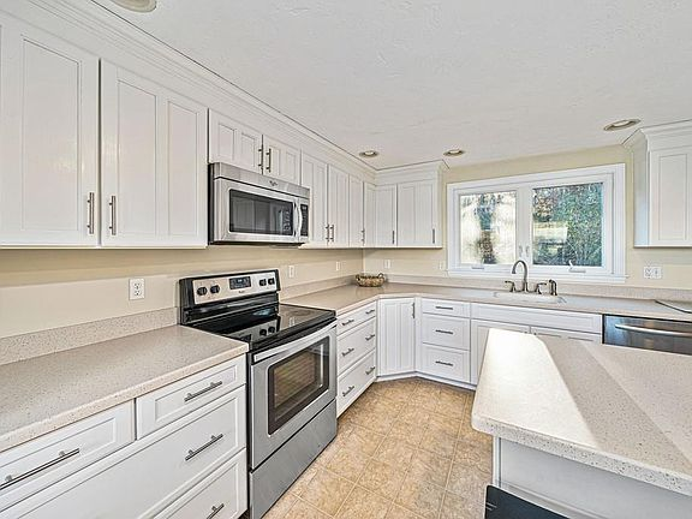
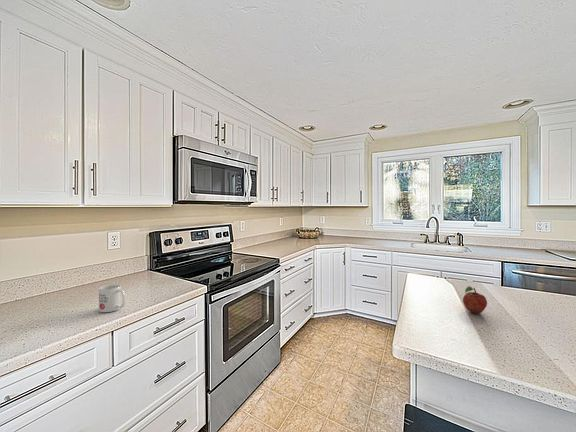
+ fruit [462,285,488,315]
+ mug [98,284,127,313]
